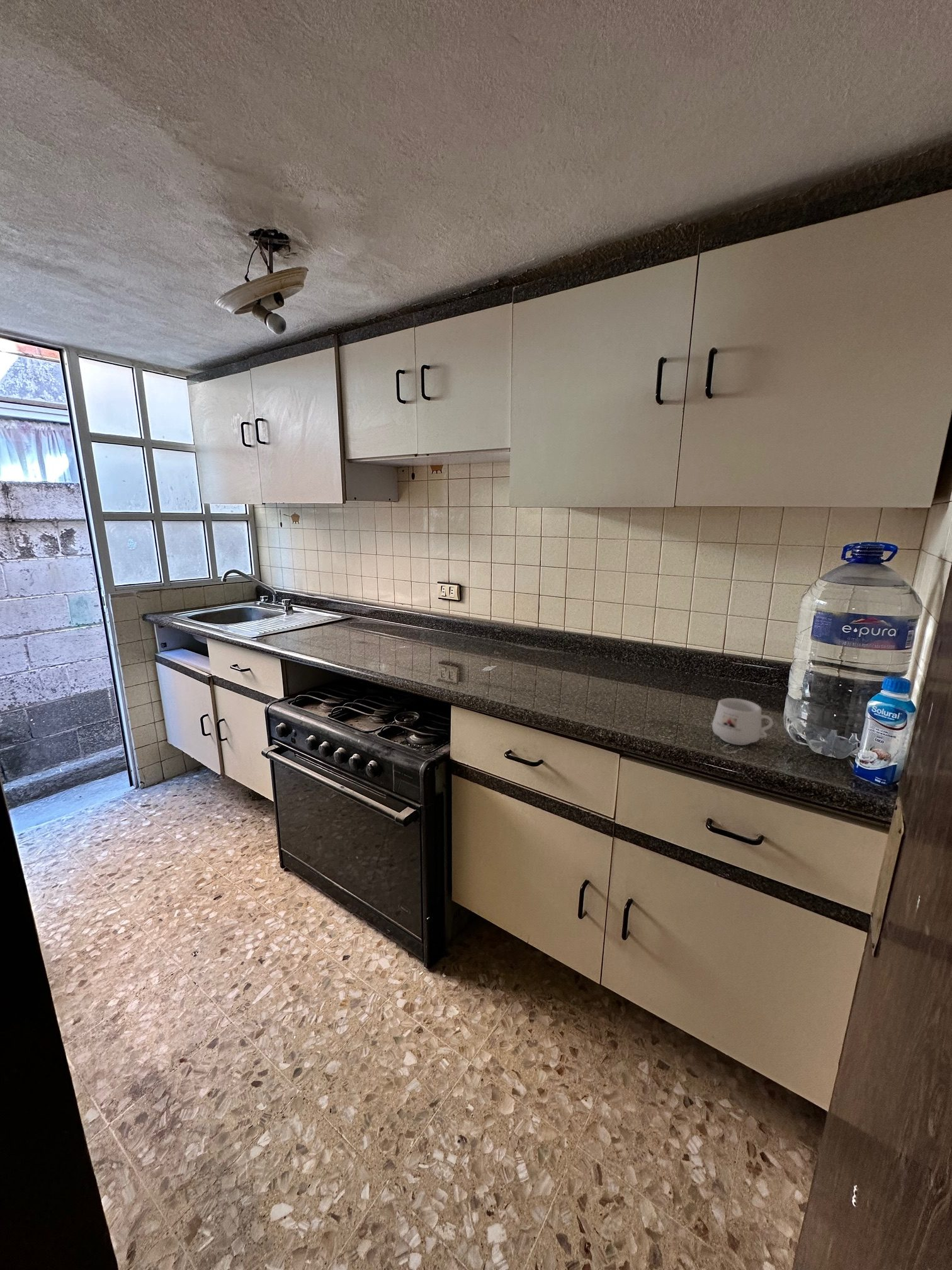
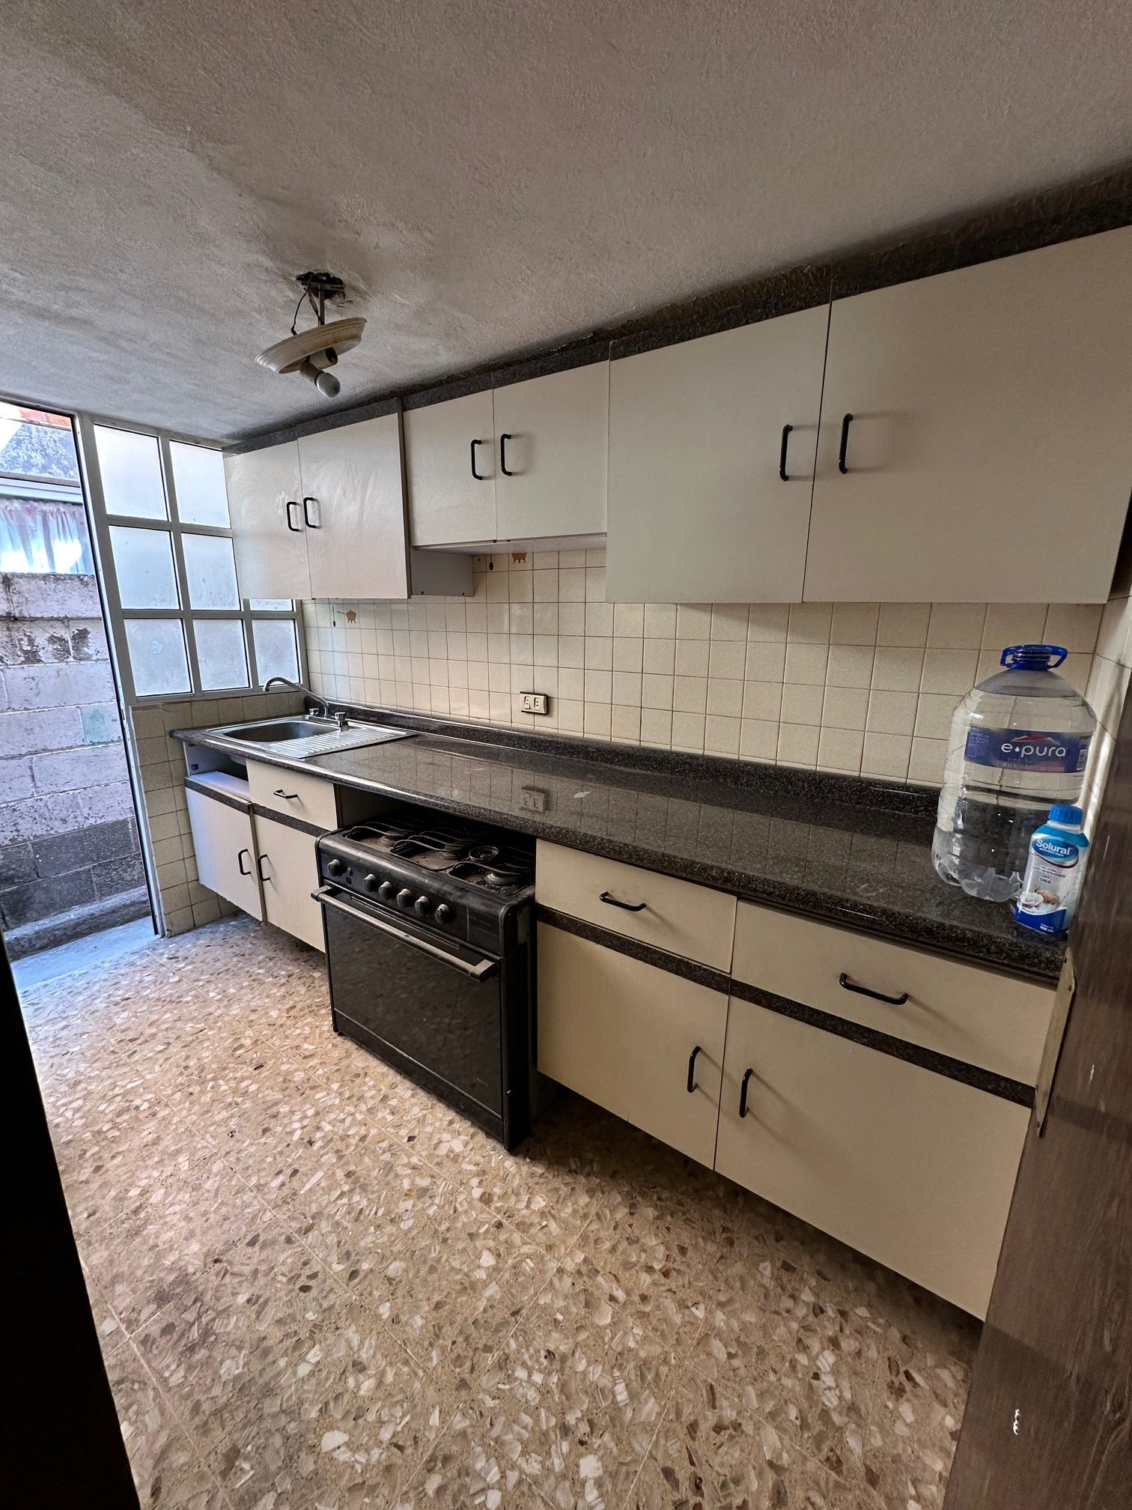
- mug [711,697,774,746]
